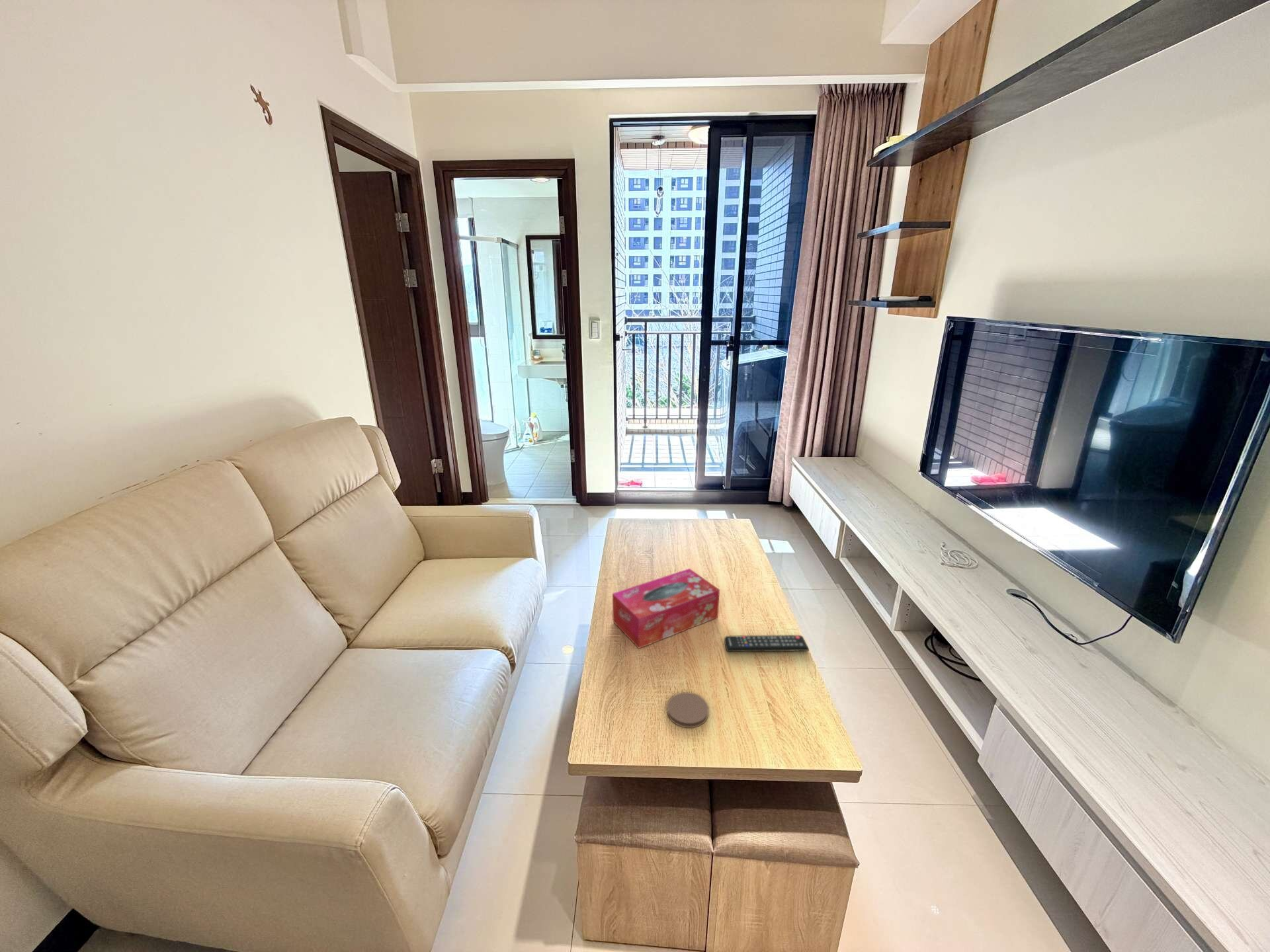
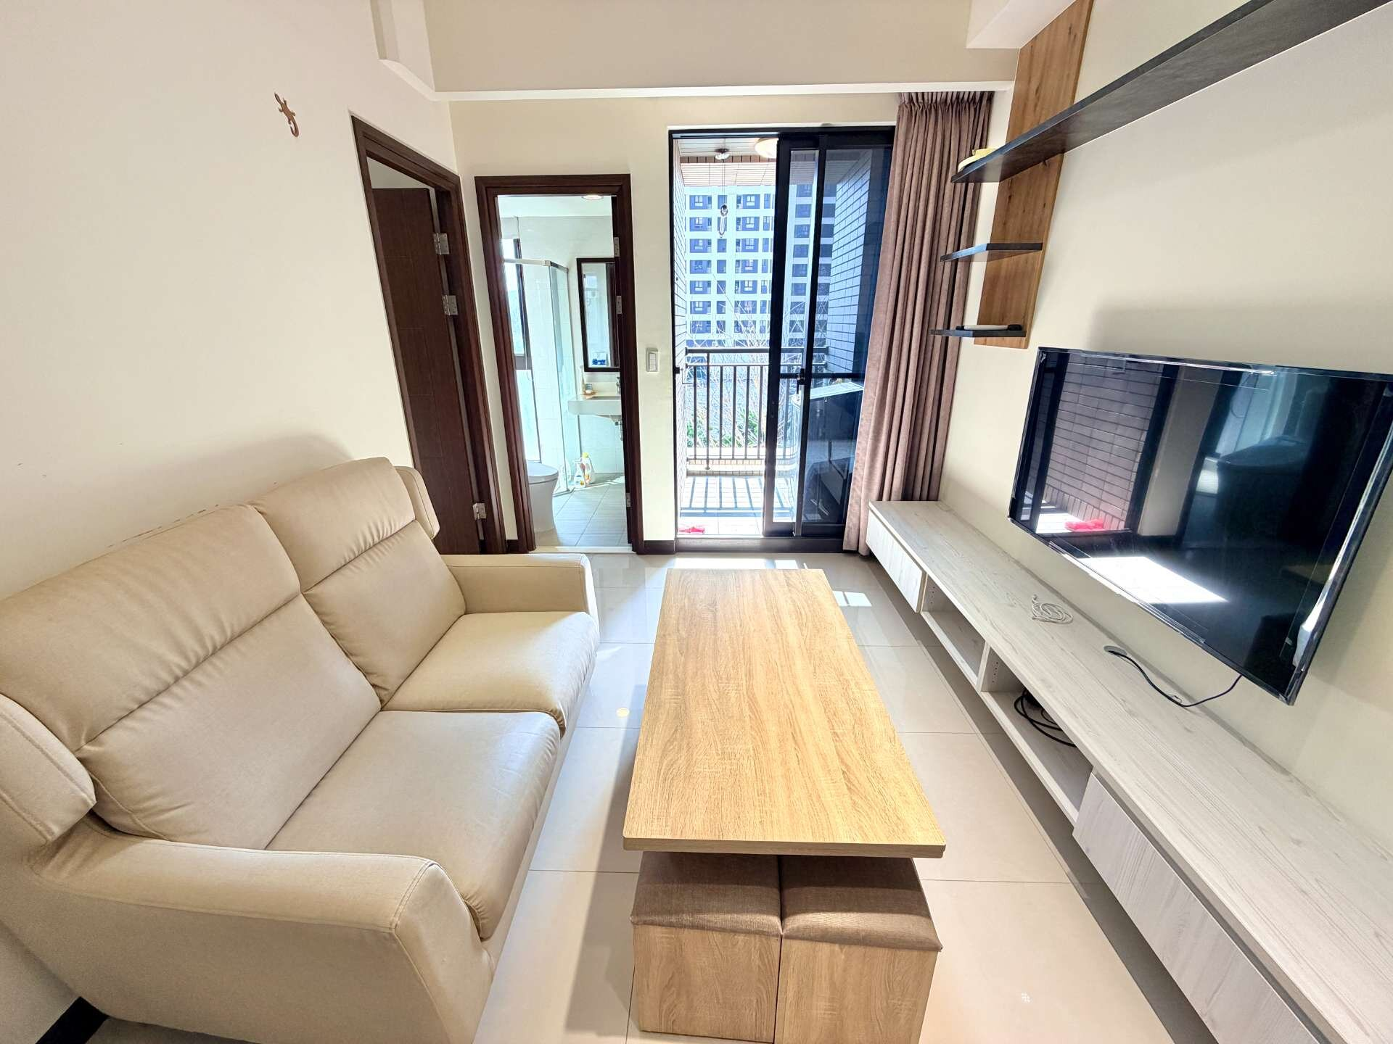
- tissue box [612,568,720,649]
- remote control [724,635,810,652]
- coaster [666,692,709,729]
